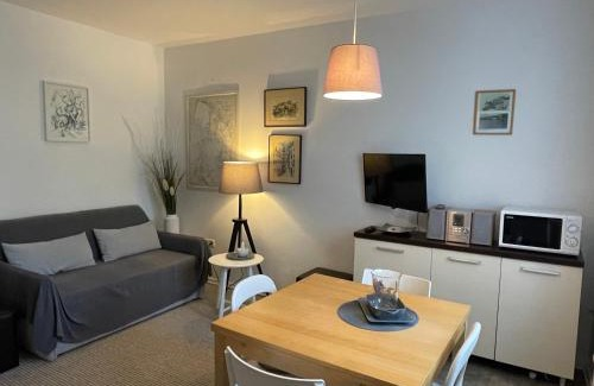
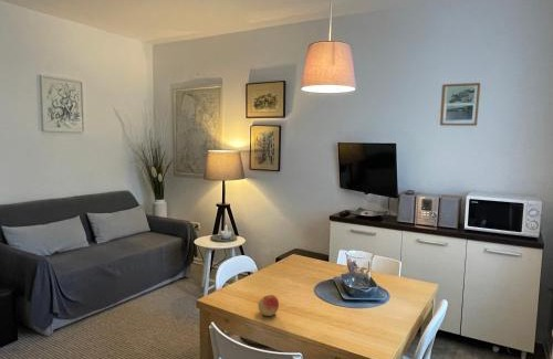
+ apple [257,294,280,317]
